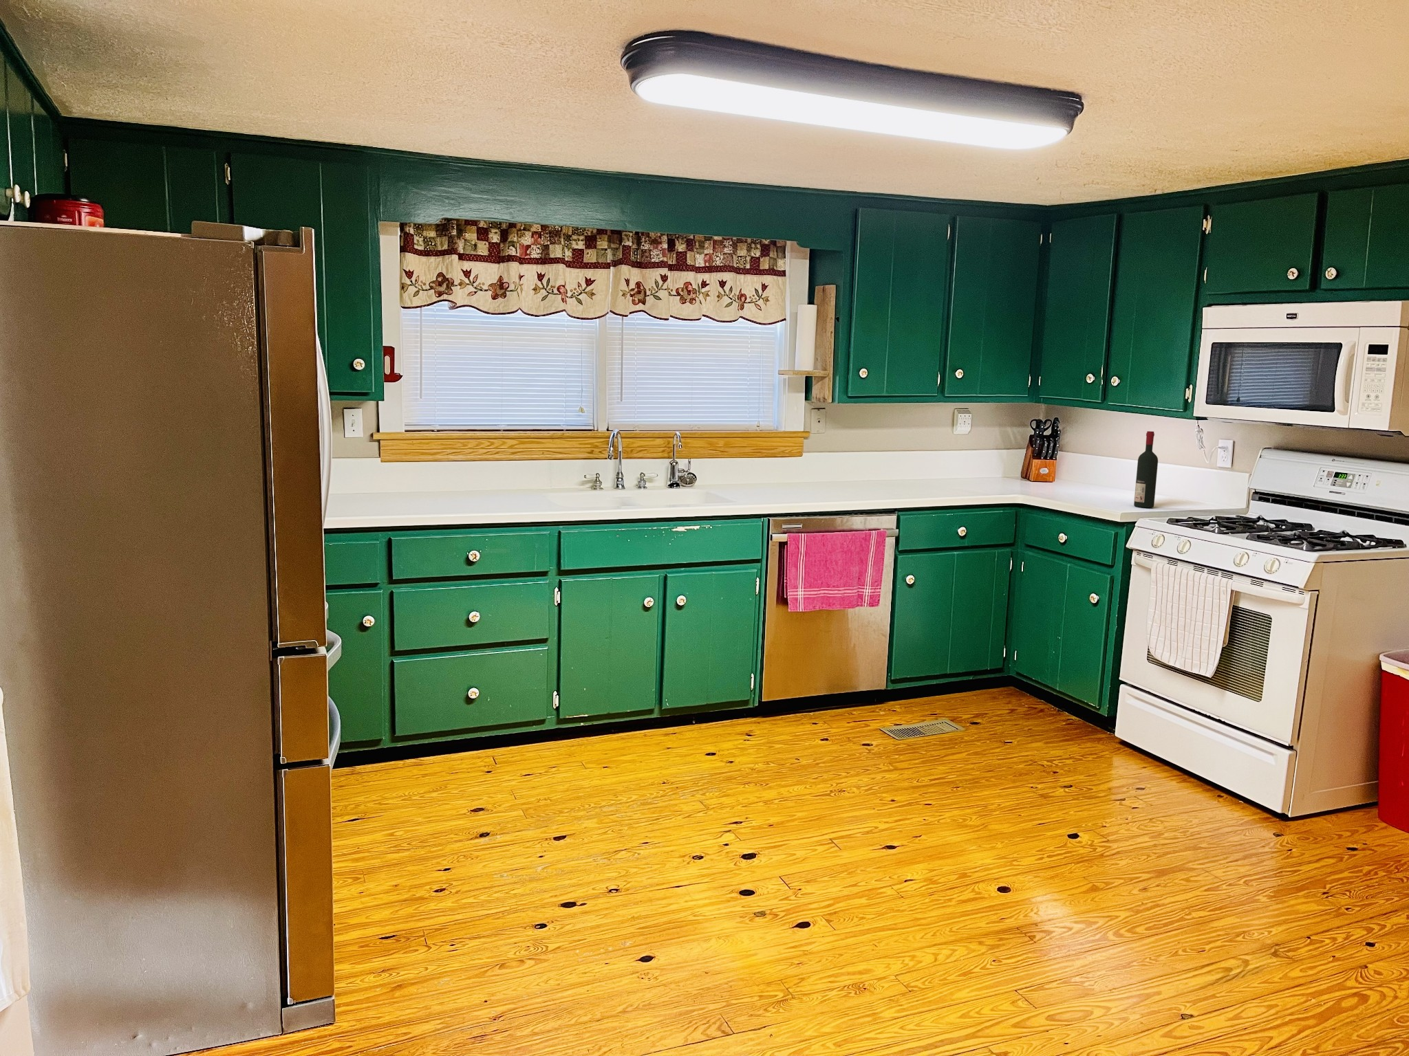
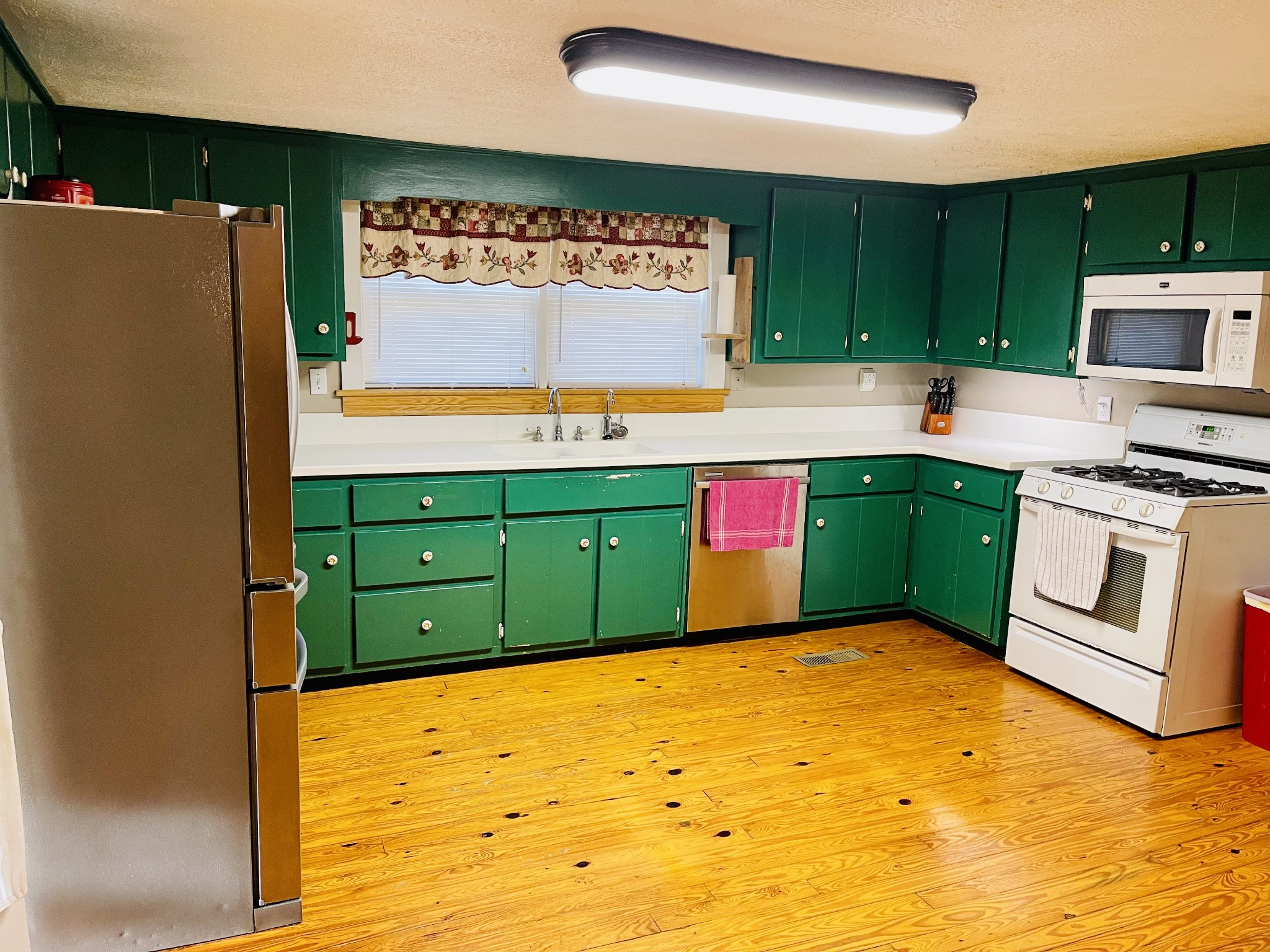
- alcohol [1133,430,1158,508]
